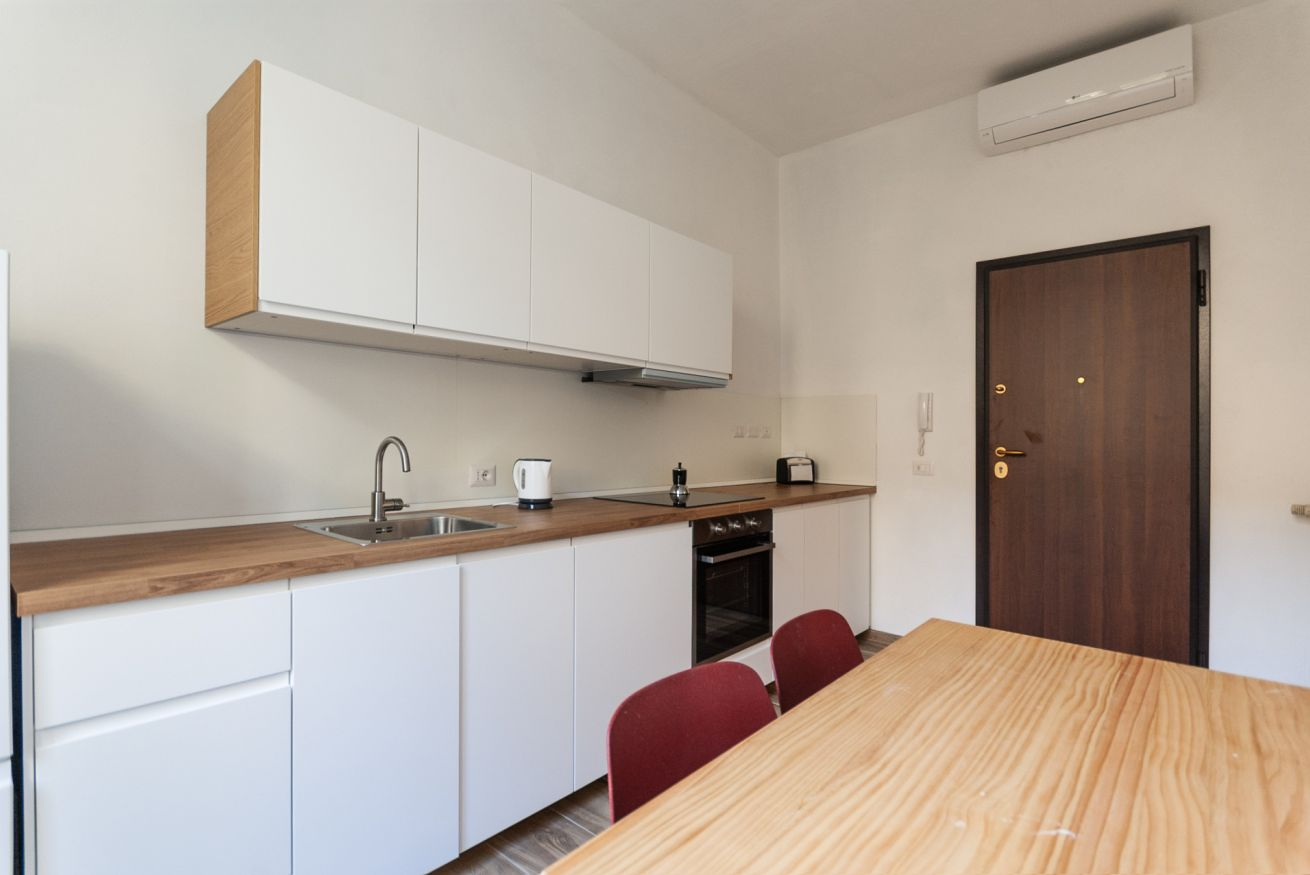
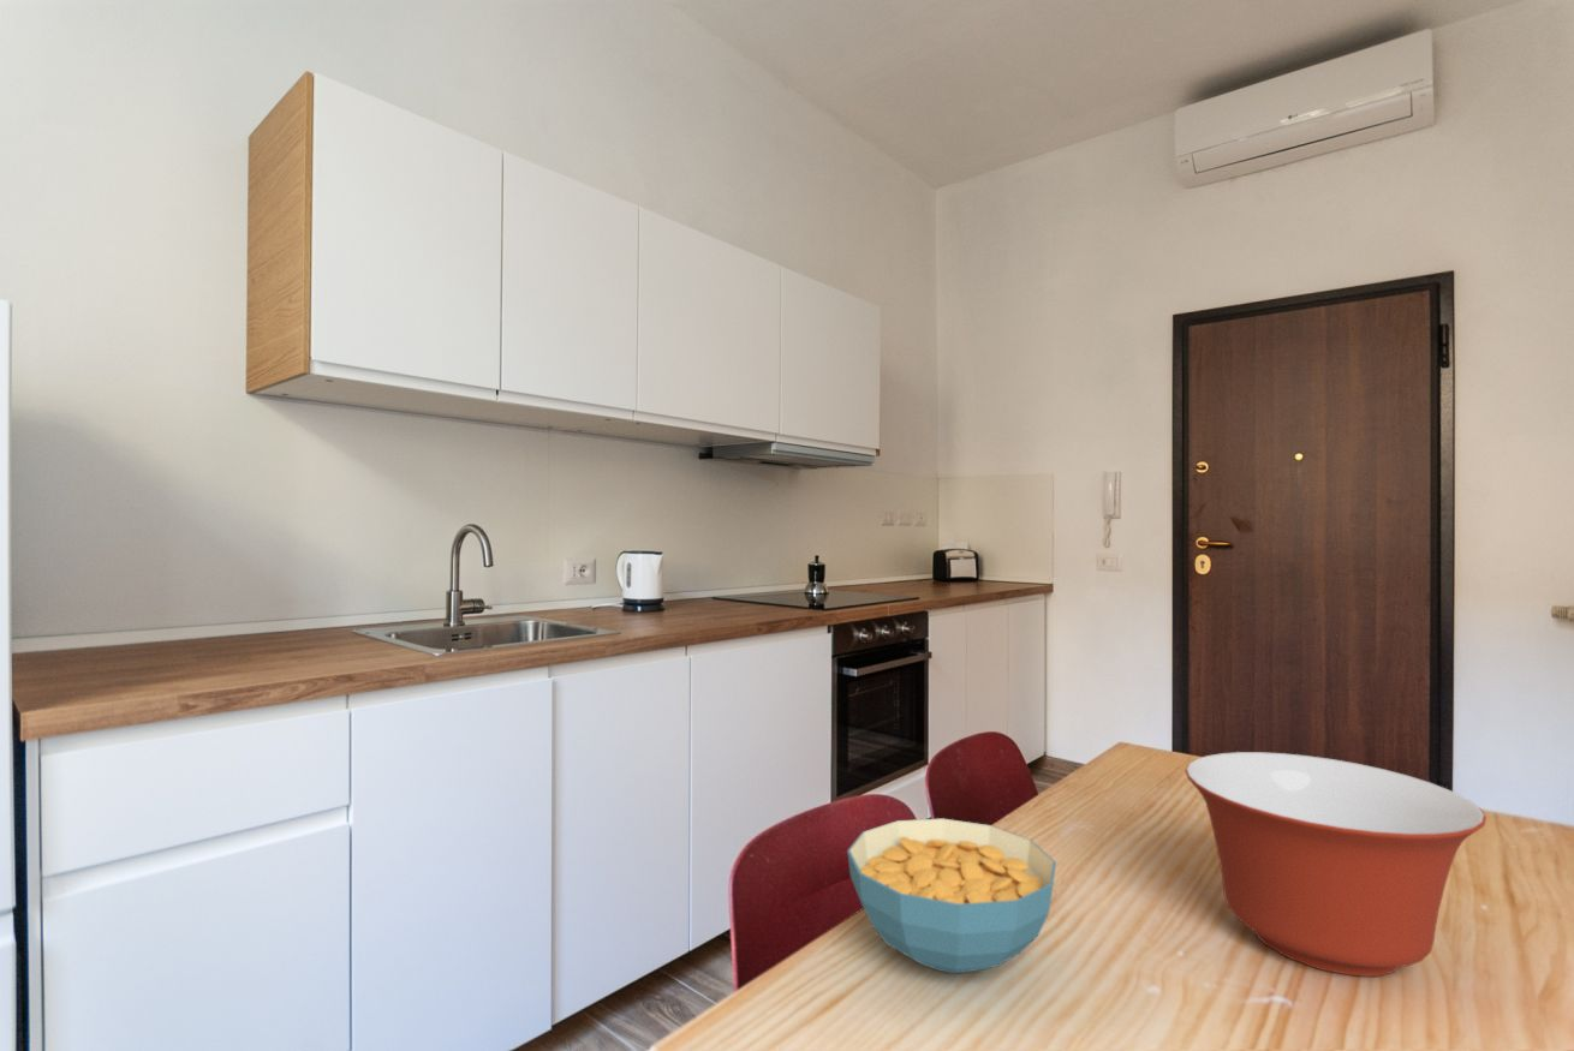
+ cereal bowl [846,817,1057,974]
+ mixing bowl [1185,751,1487,978]
